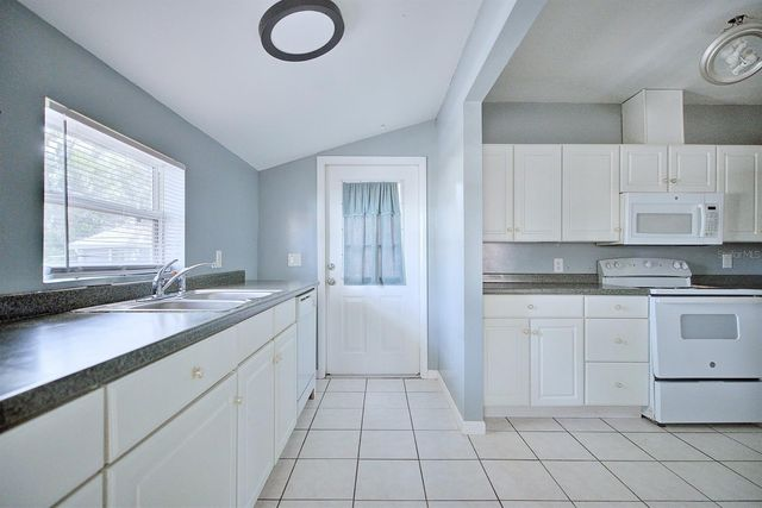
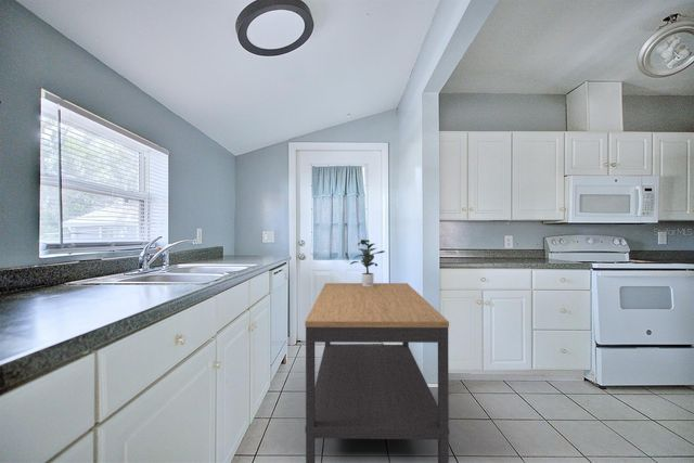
+ side table [304,282,450,463]
+ potted plant [349,239,385,286]
